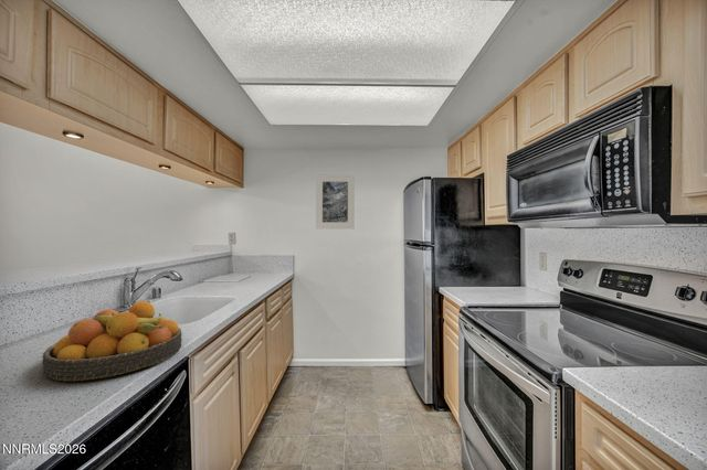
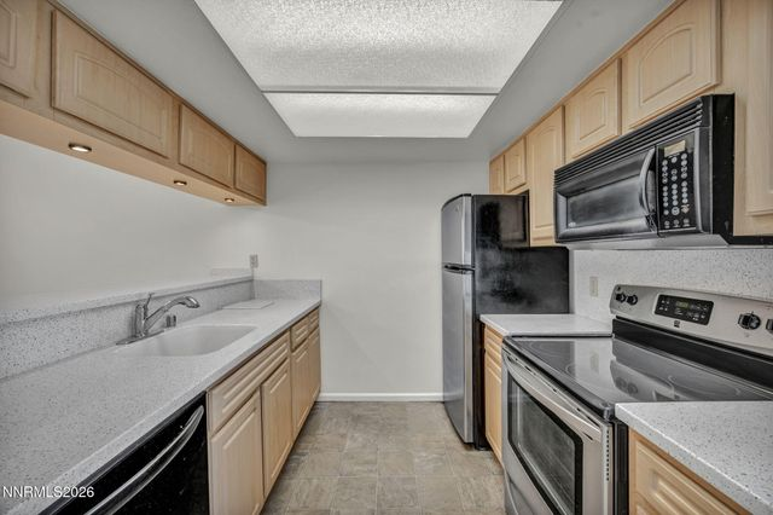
- fruit bowl [41,300,182,382]
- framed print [315,174,356,229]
